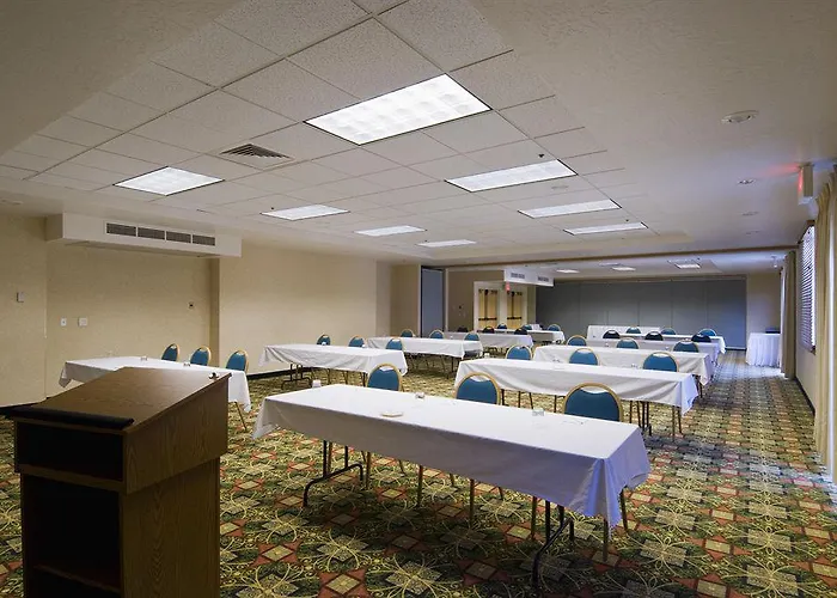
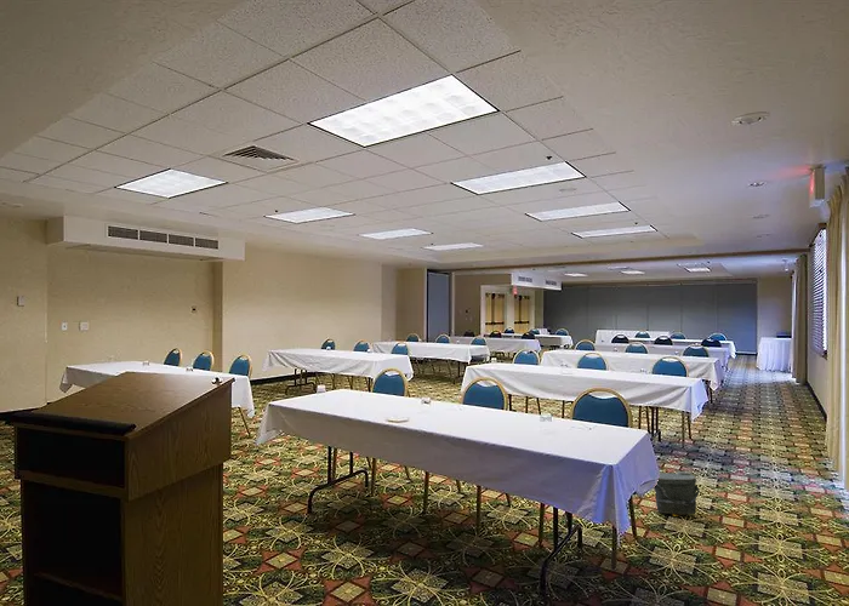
+ bag [653,470,701,518]
